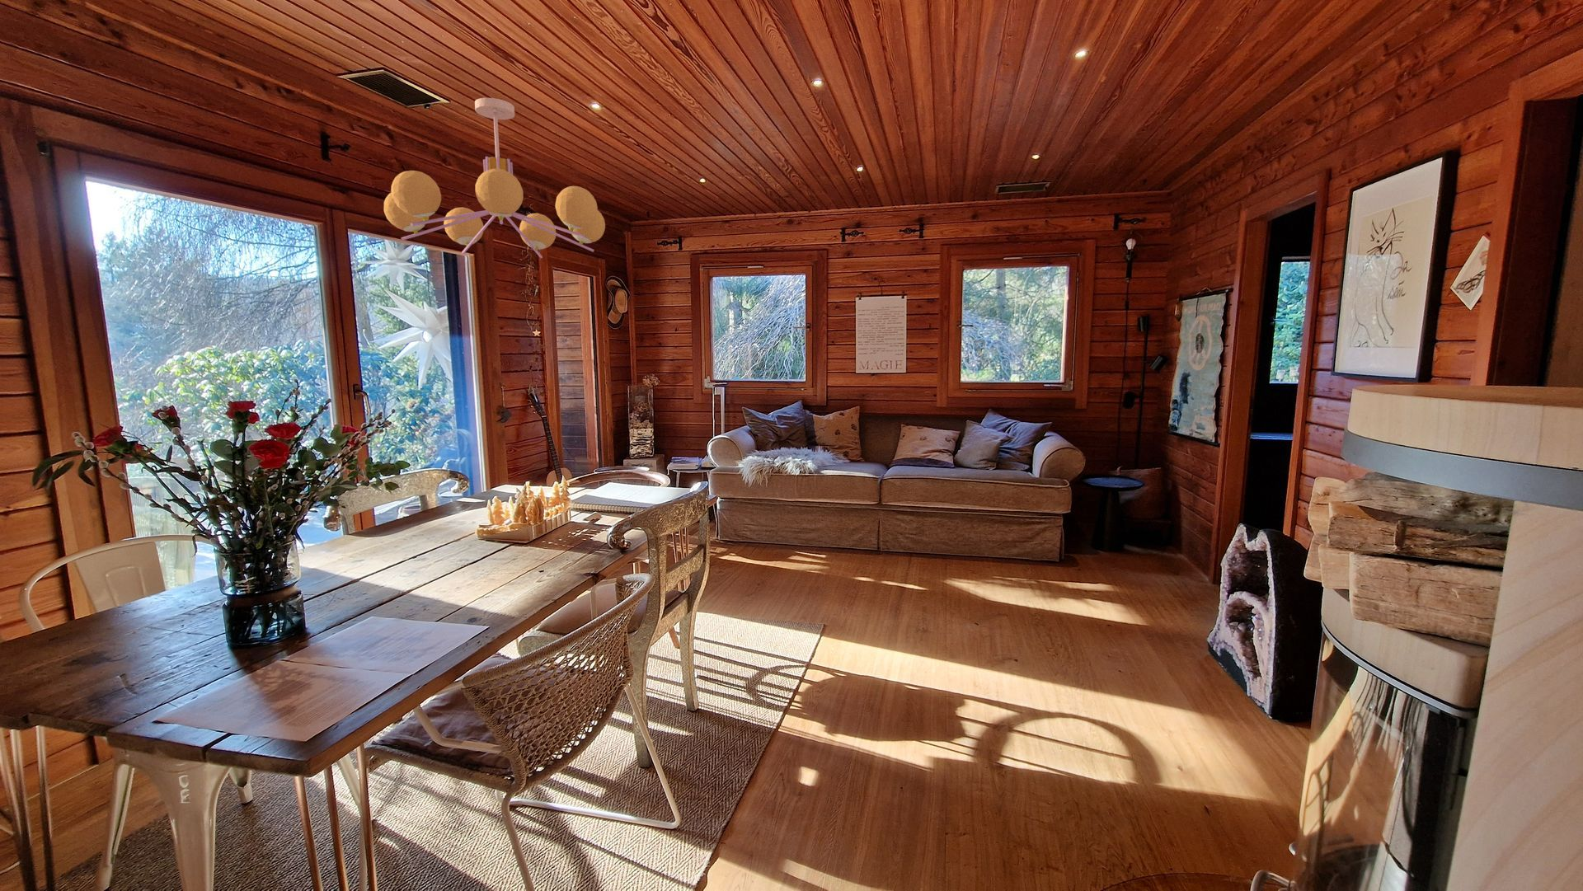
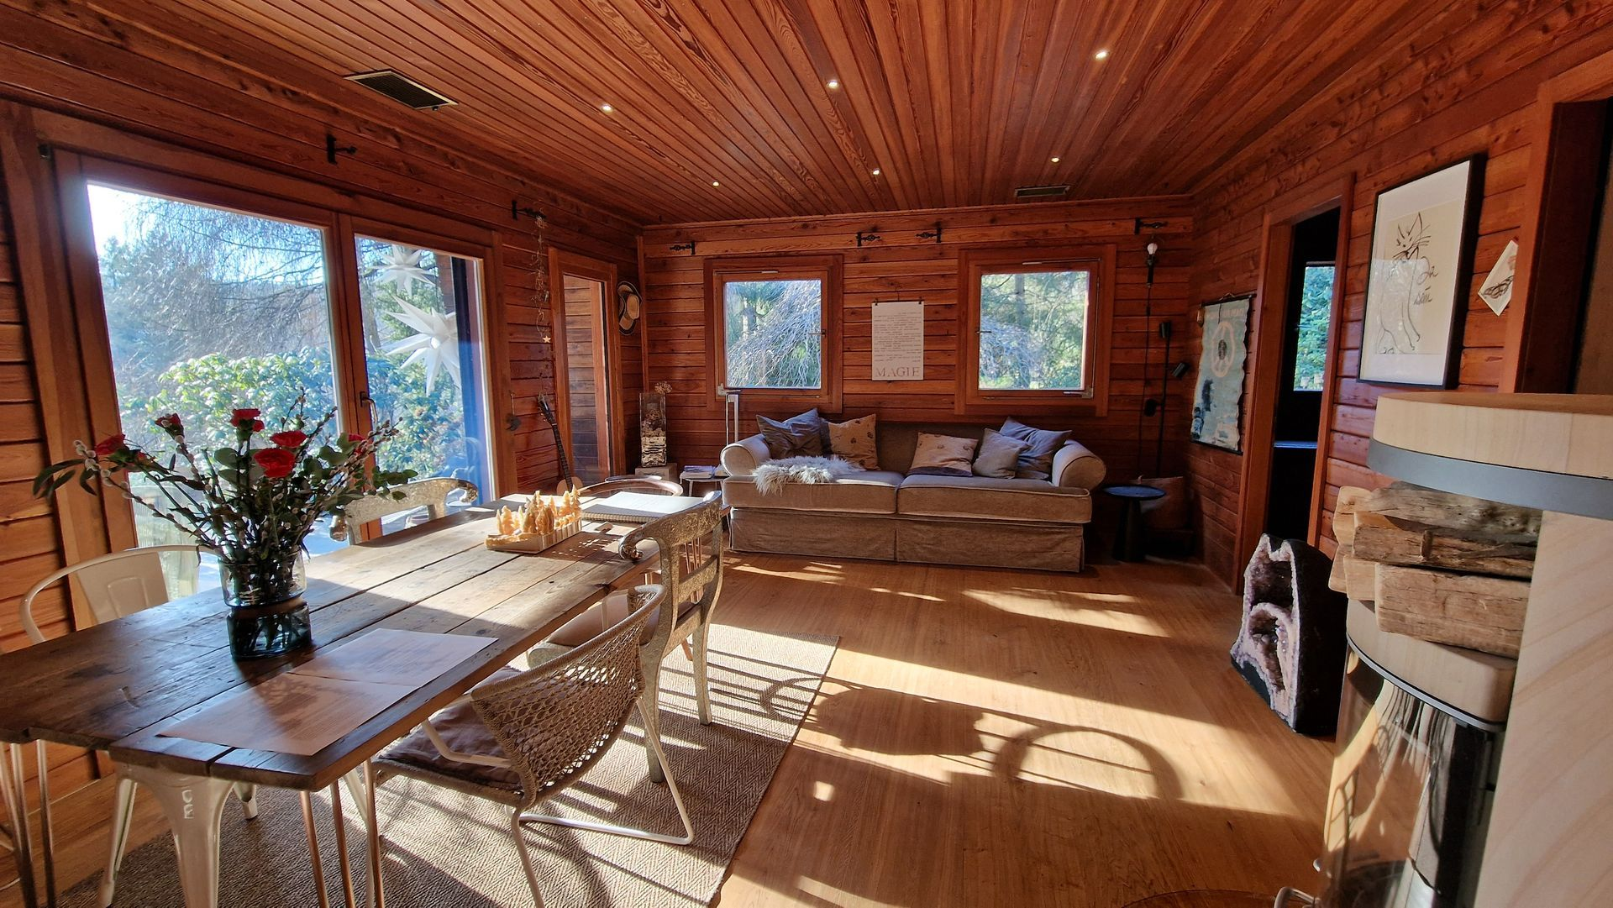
- chandelier [384,98,606,259]
